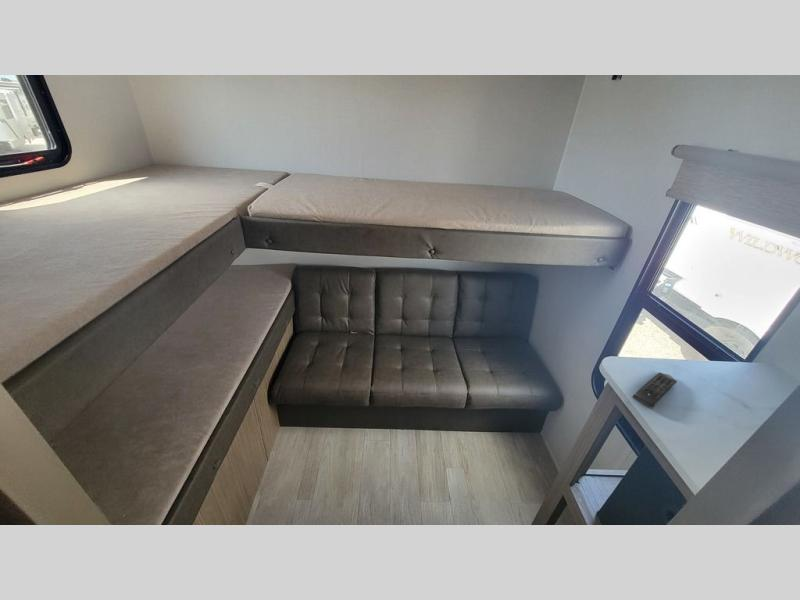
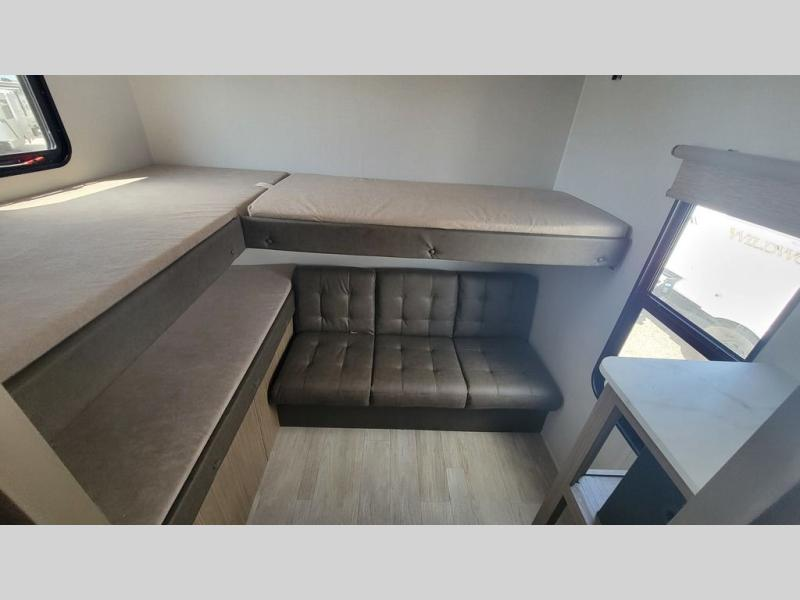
- remote control [631,371,678,410]
